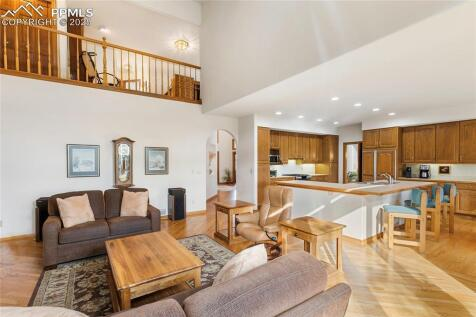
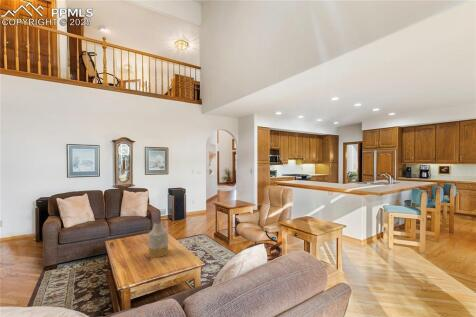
+ vase [147,221,169,258]
